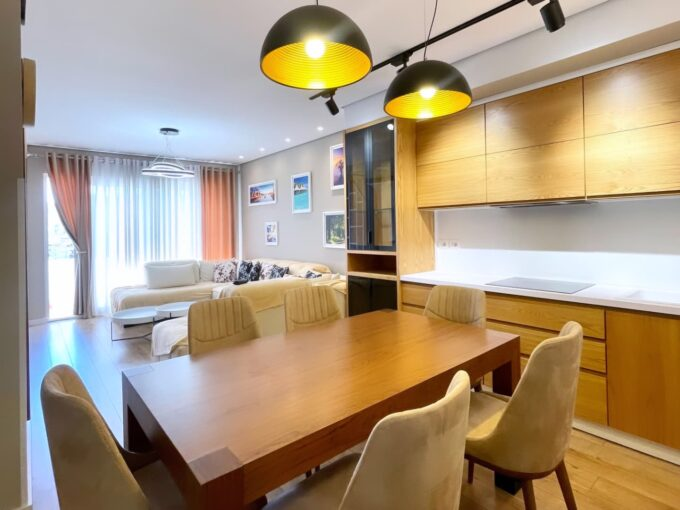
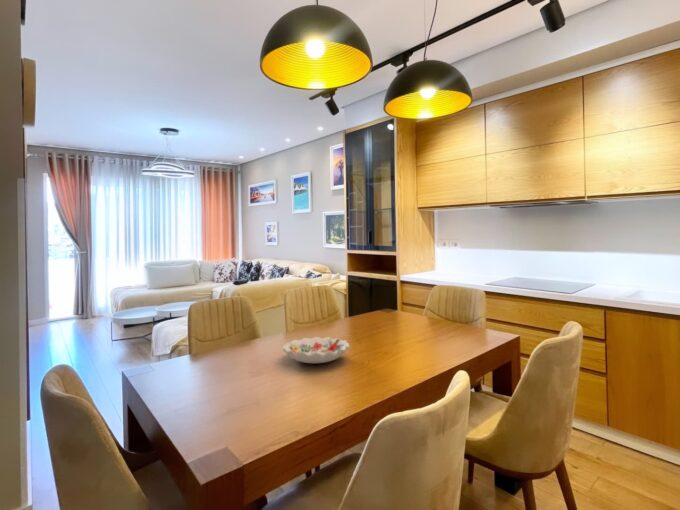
+ decorative bowl [282,336,350,364]
